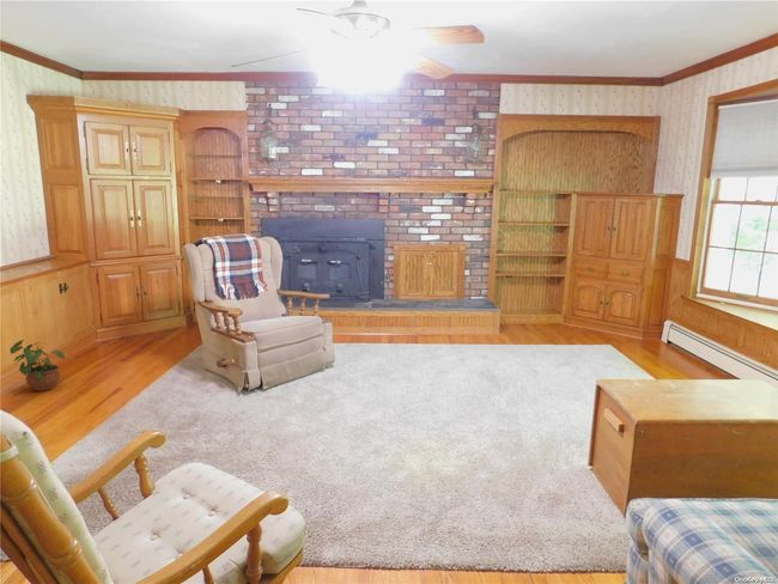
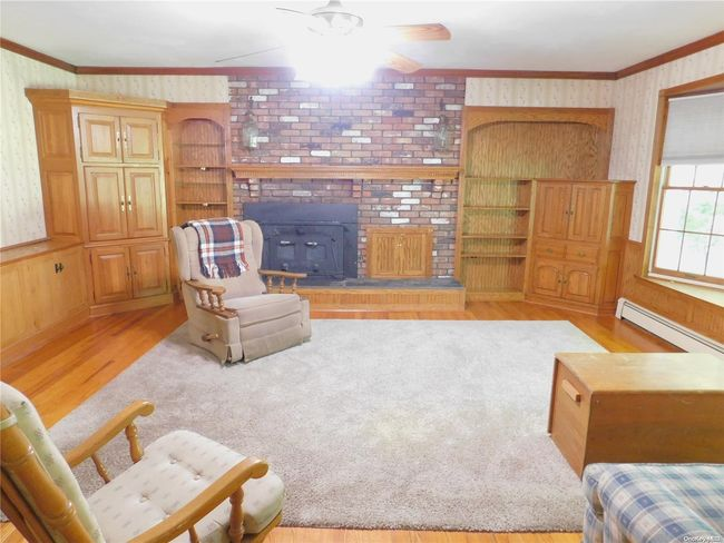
- potted plant [8,339,66,393]
